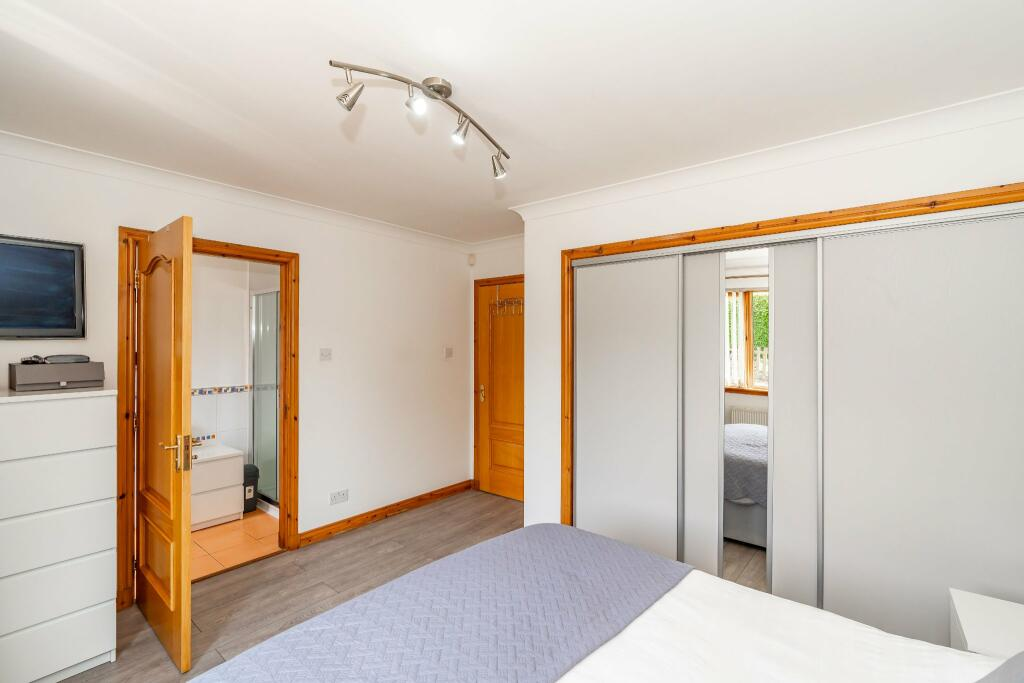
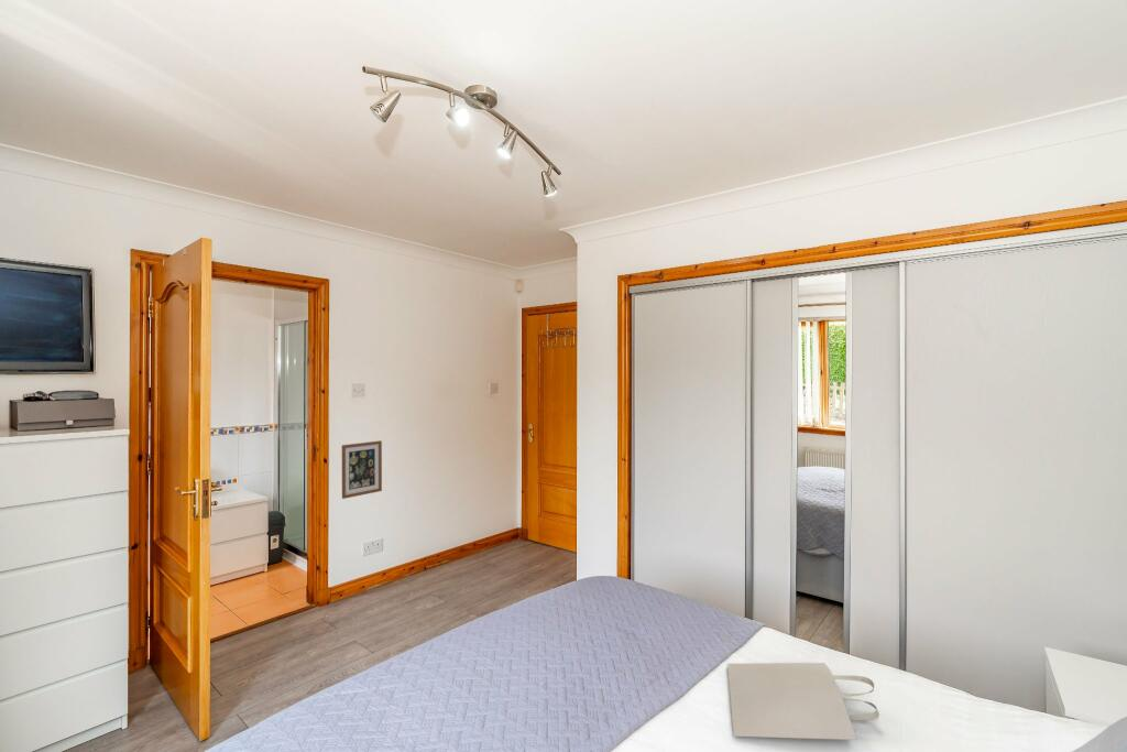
+ wall art [341,439,383,500]
+ tote bag [726,662,880,741]
